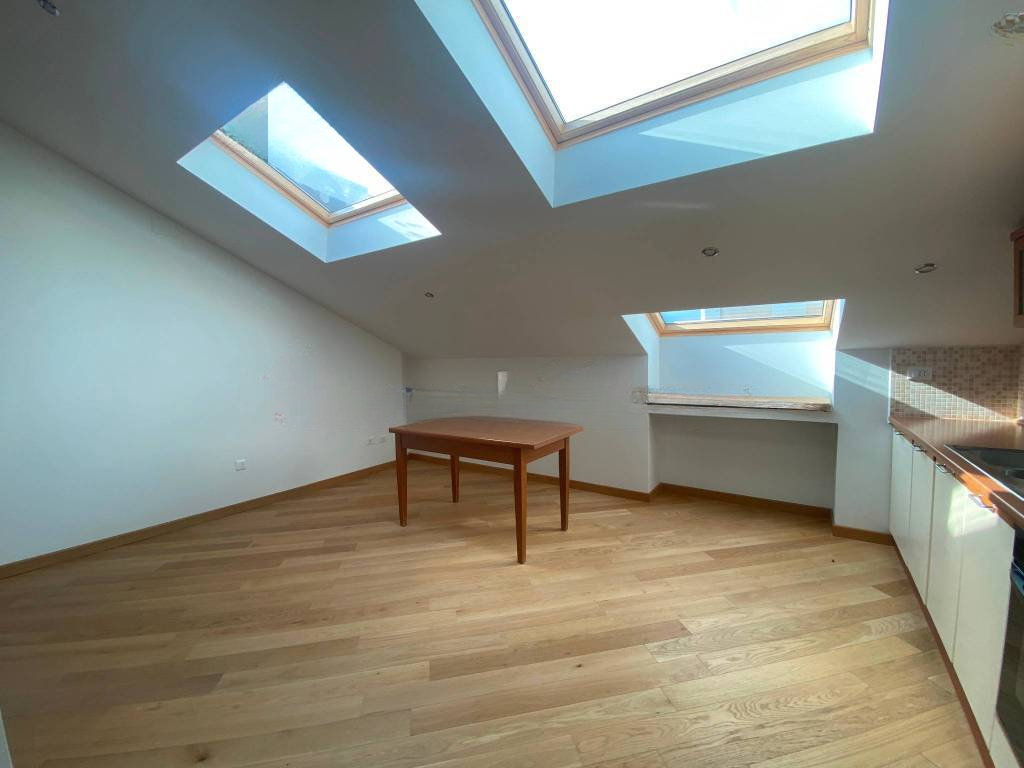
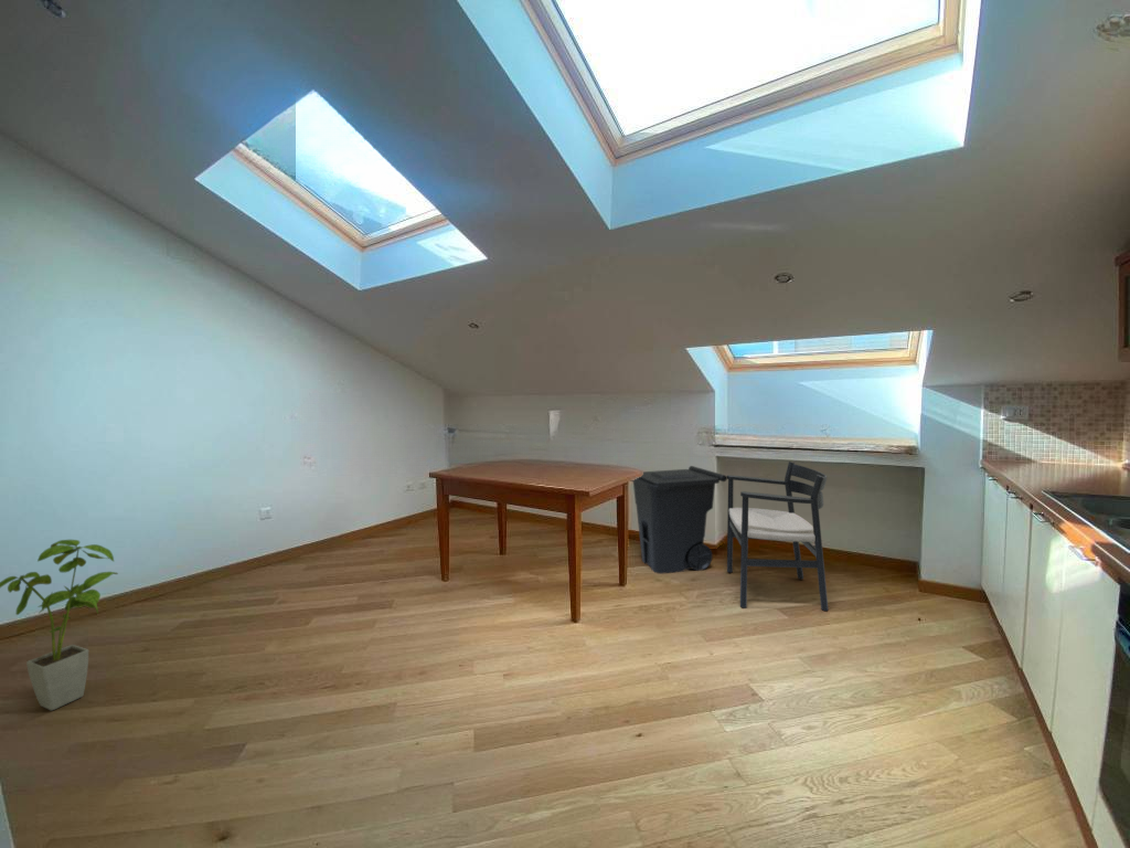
+ chair [726,460,829,612]
+ house plant [0,539,119,711]
+ trash can [630,465,727,575]
